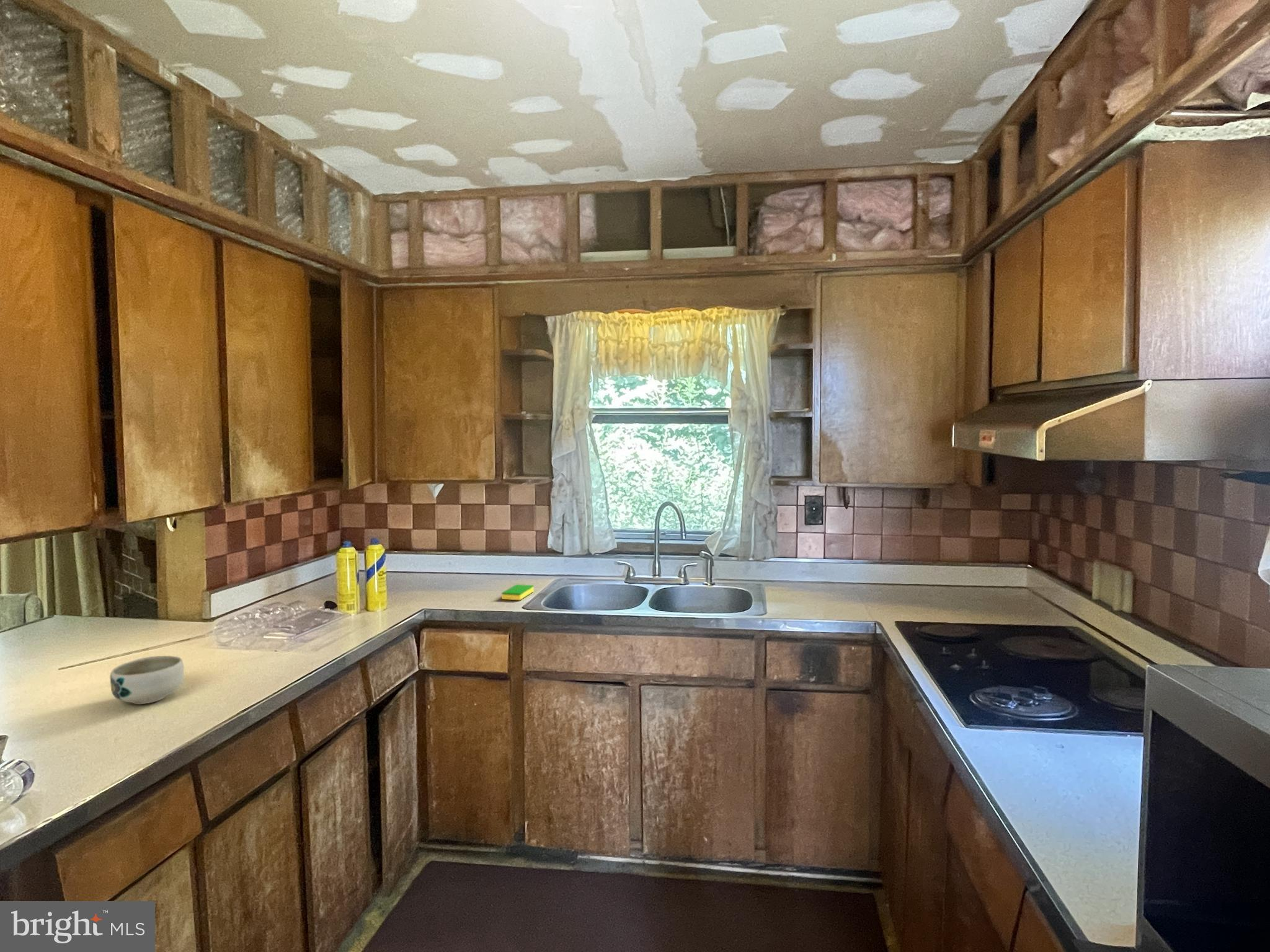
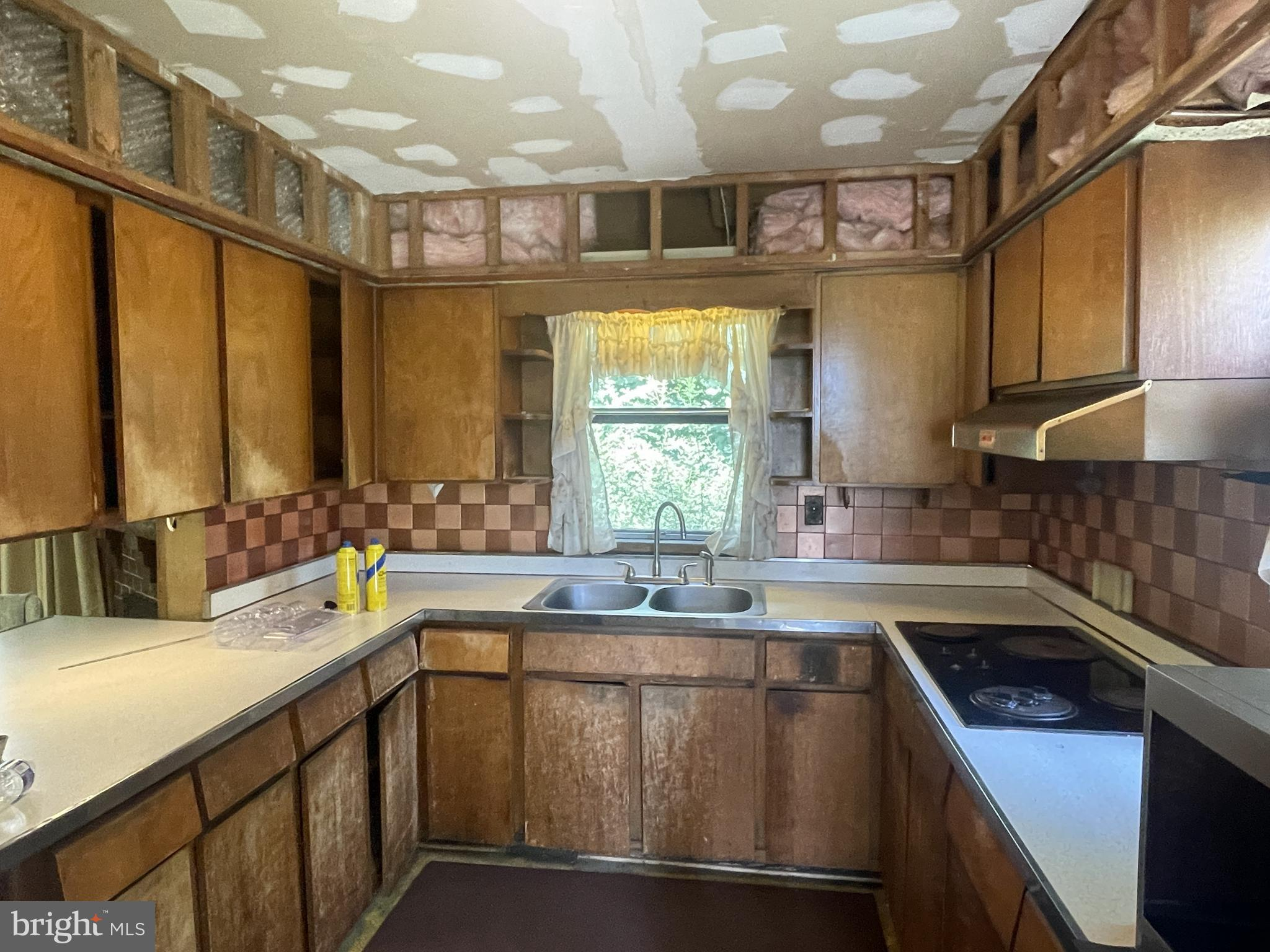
- dish sponge [501,584,535,601]
- bowl [110,655,185,705]
